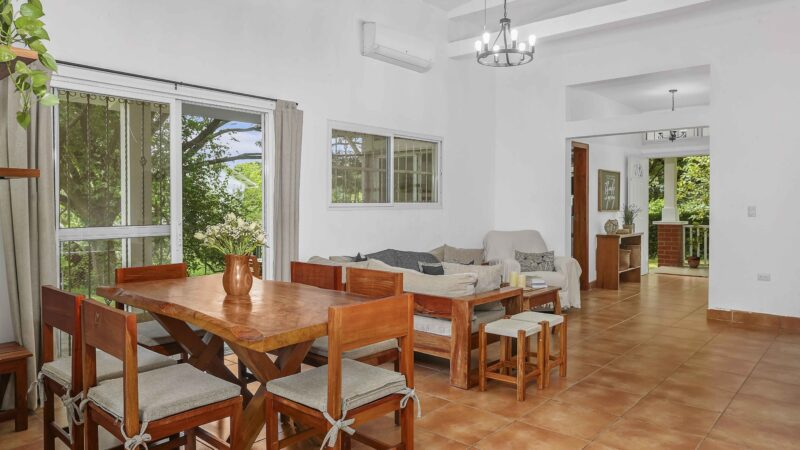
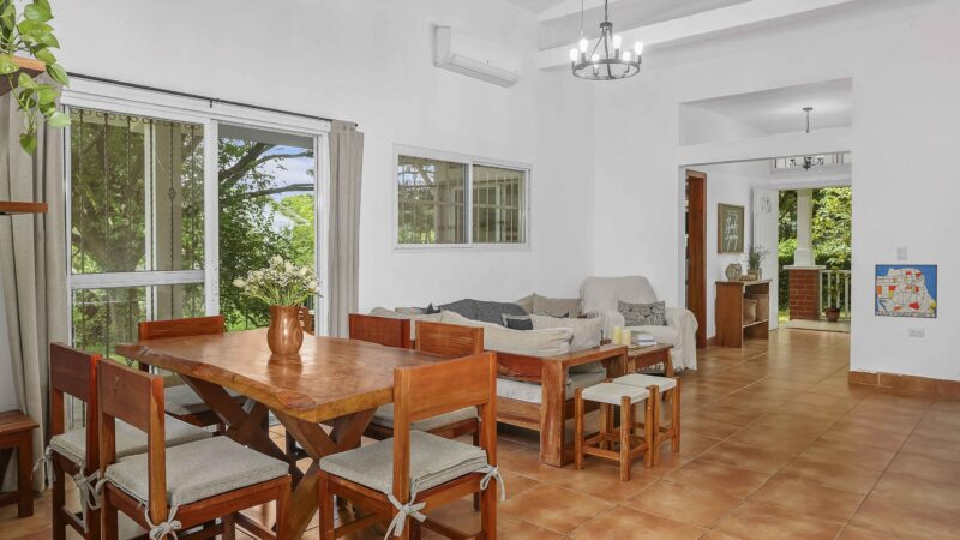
+ wall art [874,263,938,319]
